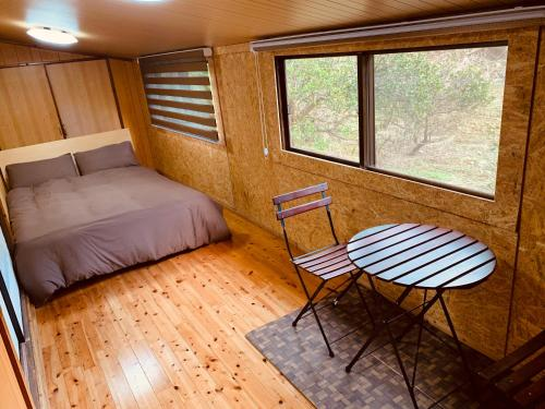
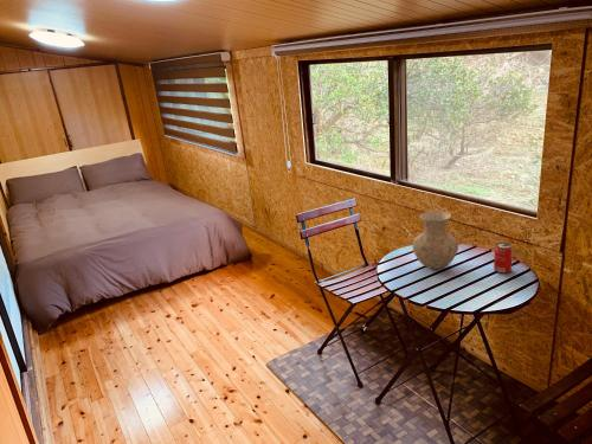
+ beverage can [493,242,514,275]
+ vase [411,210,459,270]
